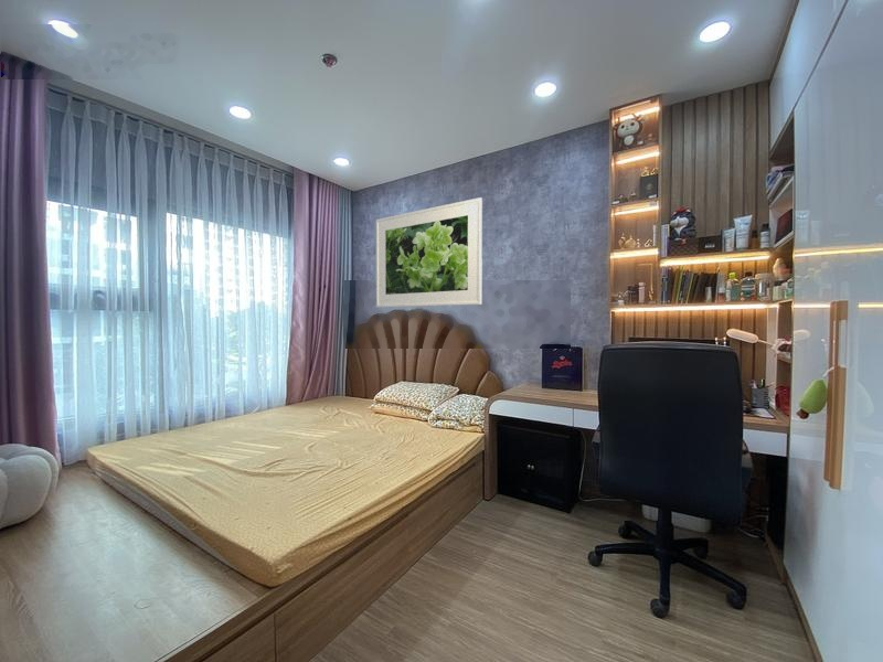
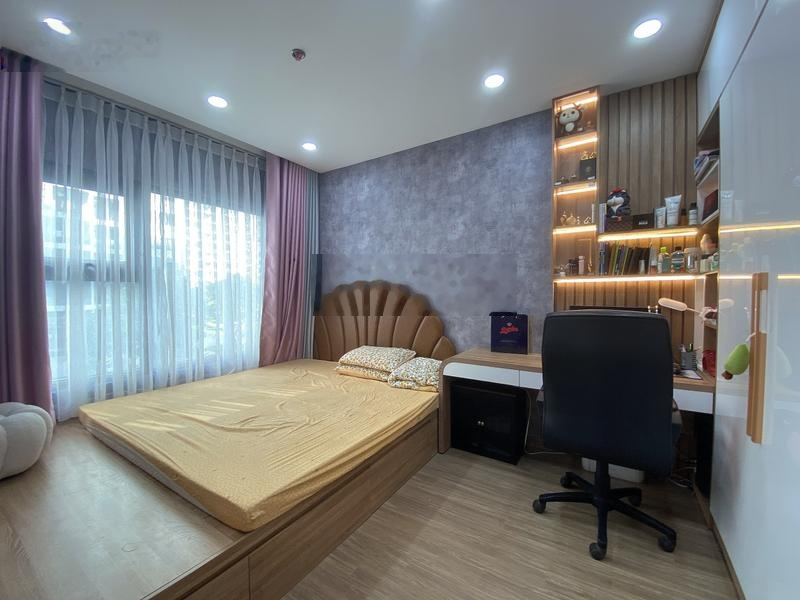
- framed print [375,196,483,309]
